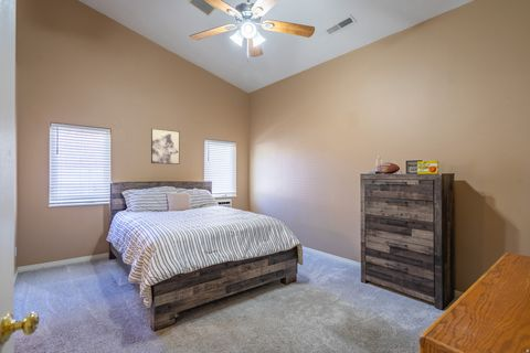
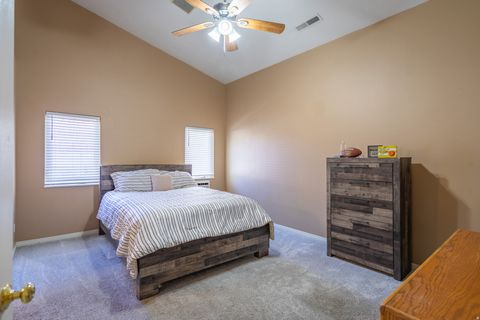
- wall art [150,128,181,165]
